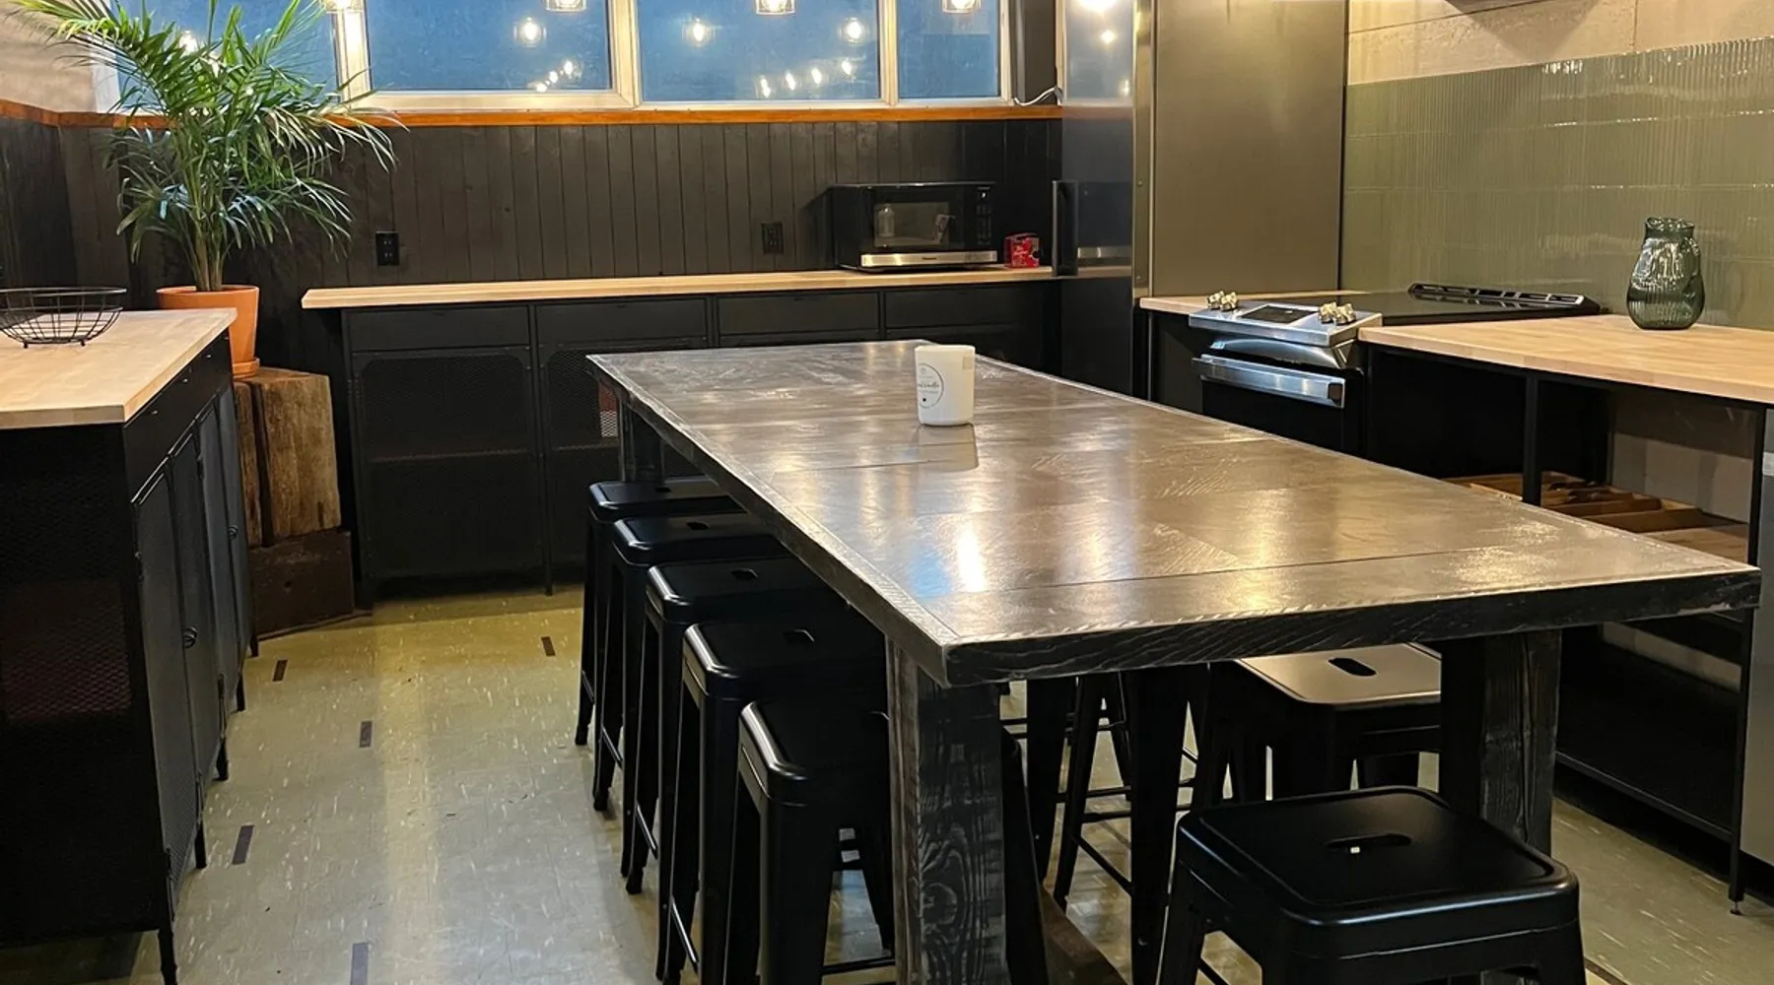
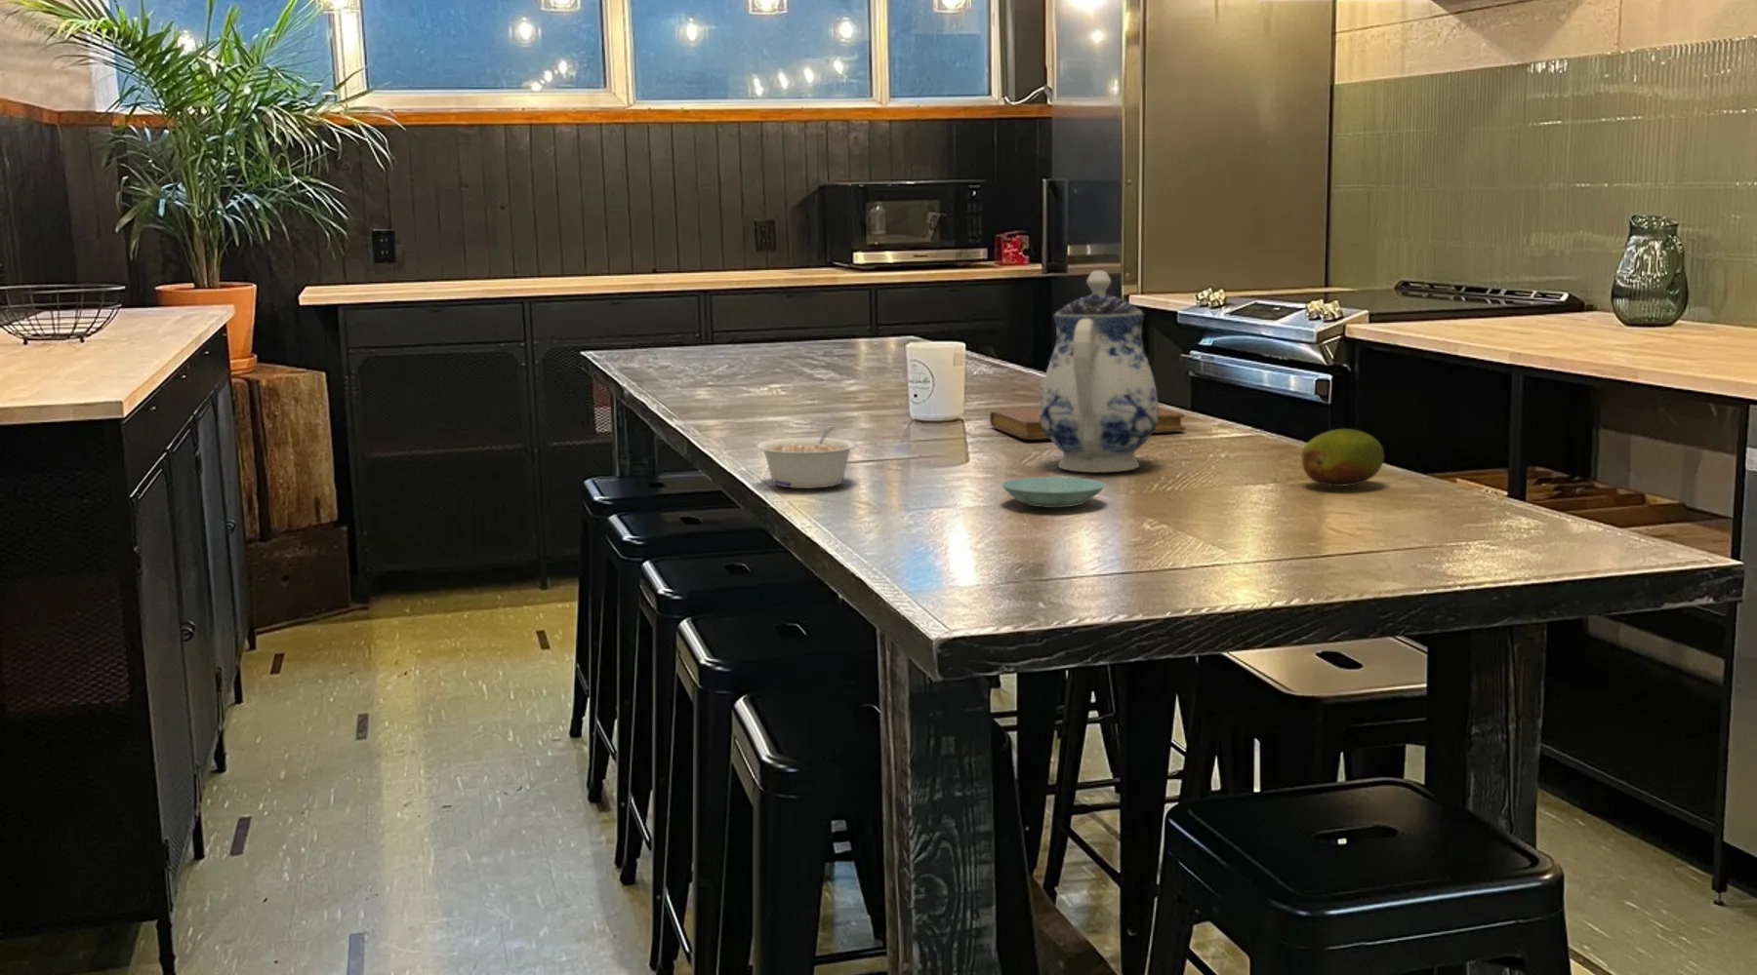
+ fruit [1300,427,1386,488]
+ saucer [1001,475,1107,508]
+ notebook [989,406,1187,441]
+ legume [756,426,858,490]
+ teapot [1038,270,1160,473]
